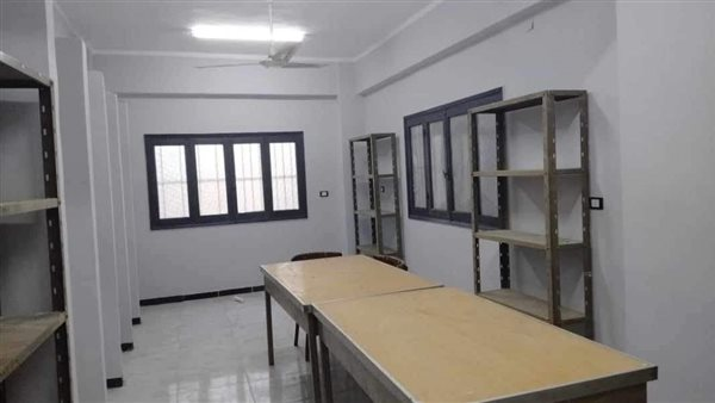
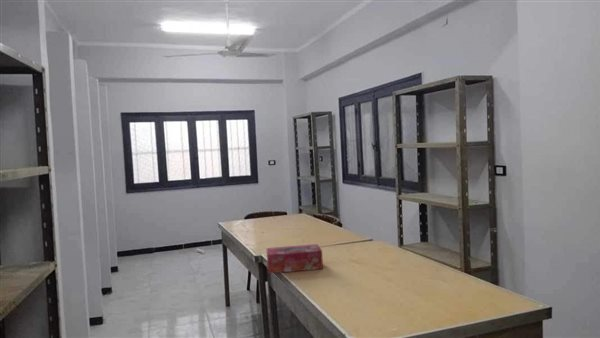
+ tissue box [266,243,324,274]
